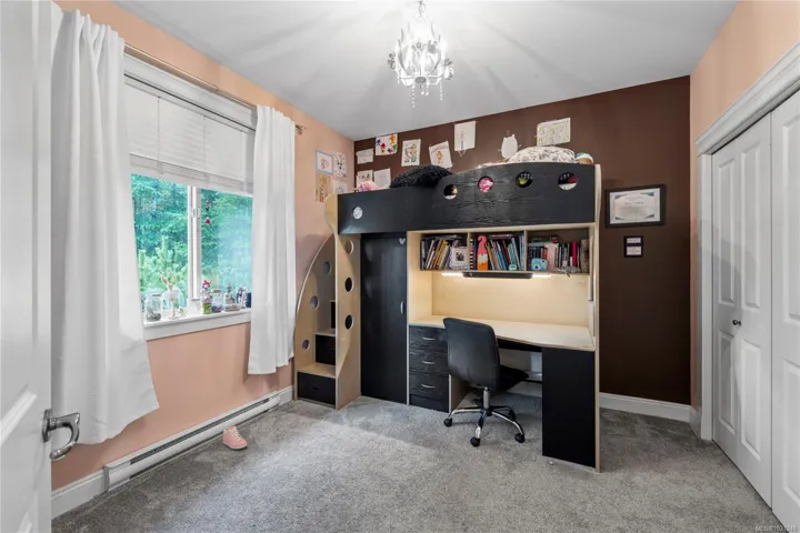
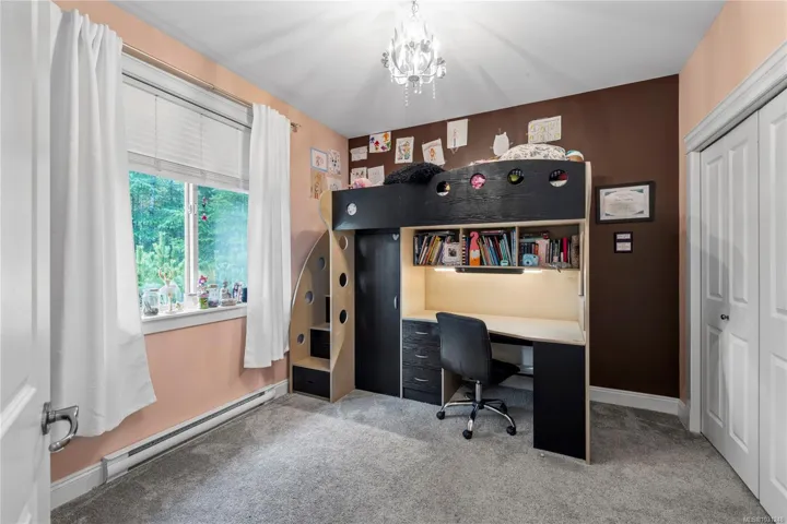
- sneaker [222,425,248,450]
